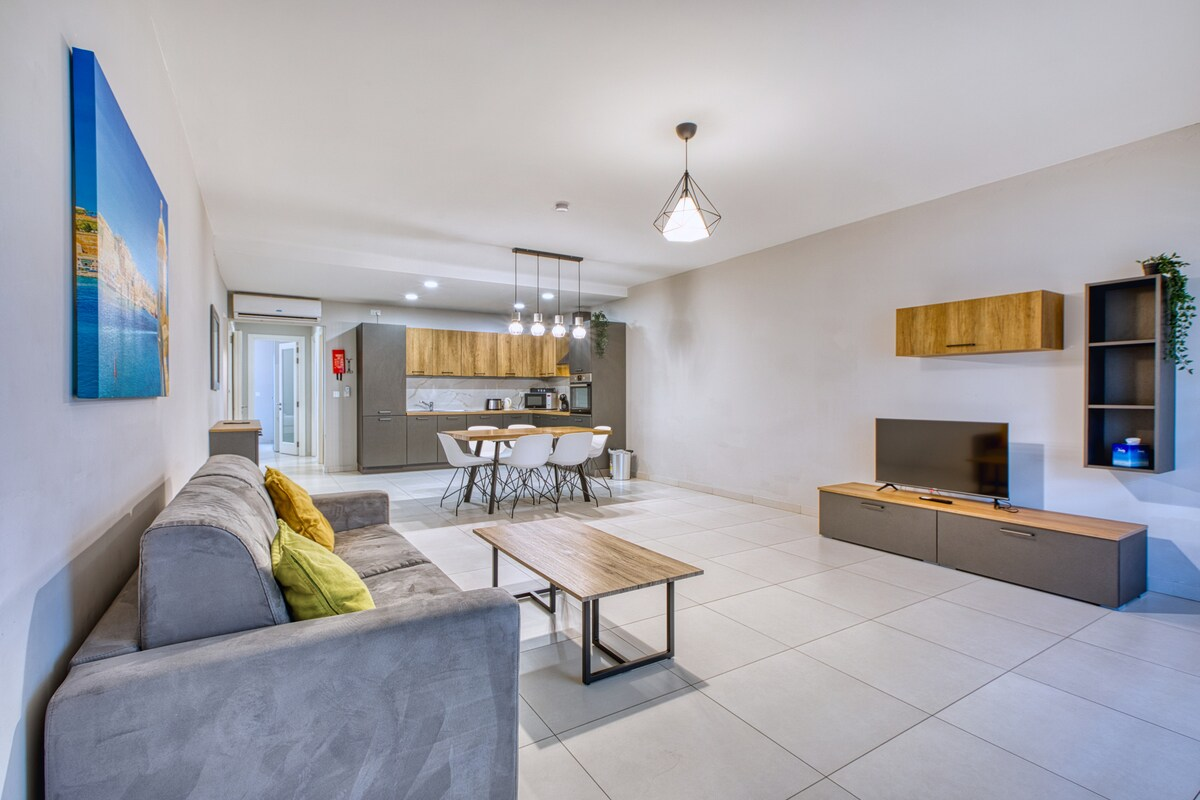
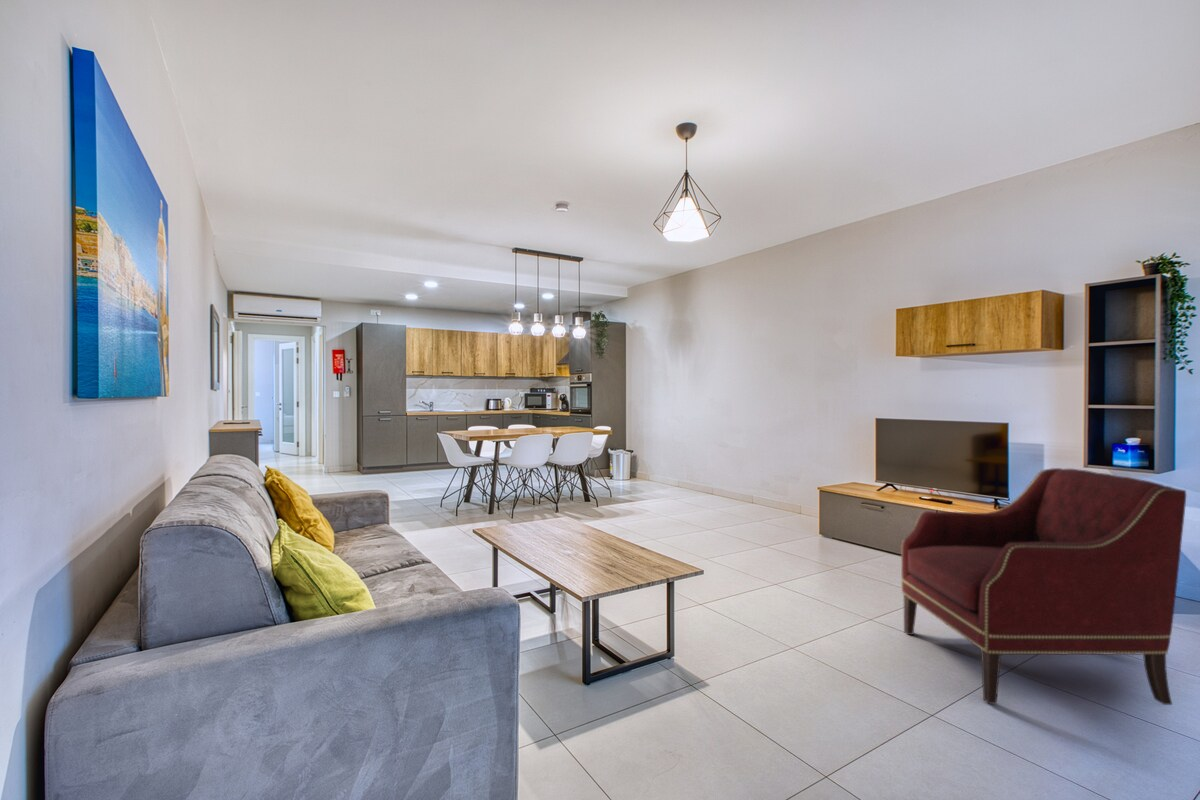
+ armchair [900,467,1187,706]
